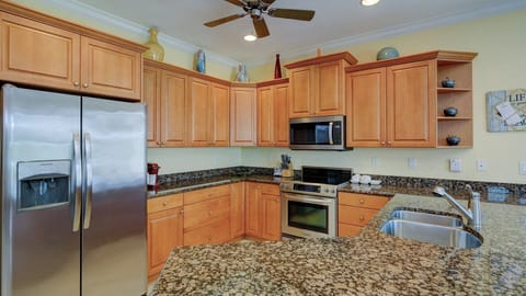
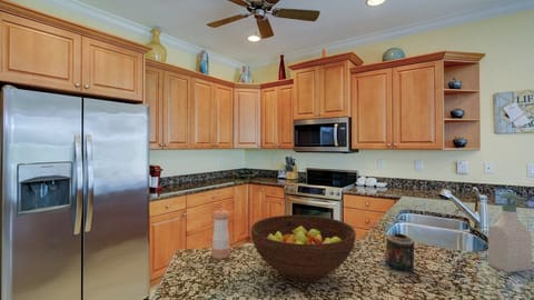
+ soap bottle [487,191,533,273]
+ candle [378,232,416,272]
+ fruit bowl [250,214,357,283]
+ pepper shaker [210,207,231,260]
